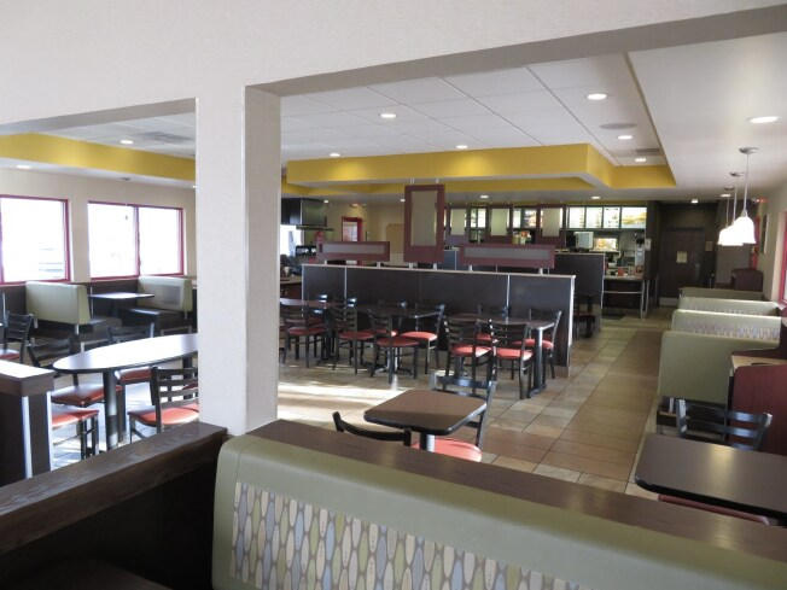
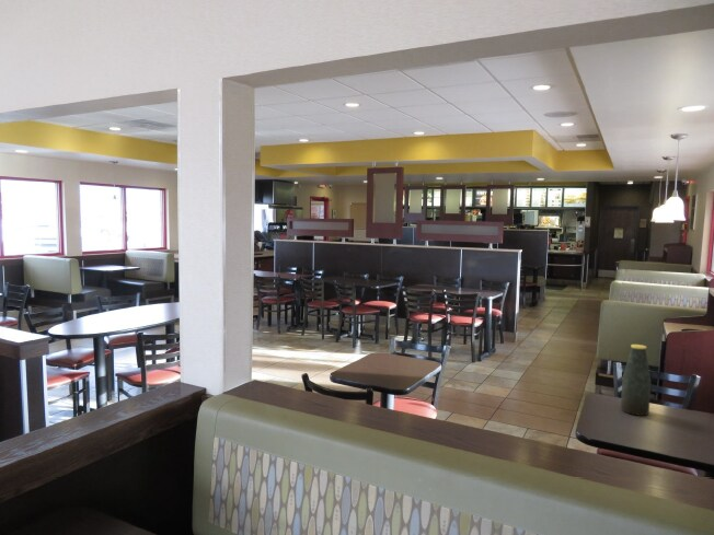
+ bottle [620,344,652,417]
